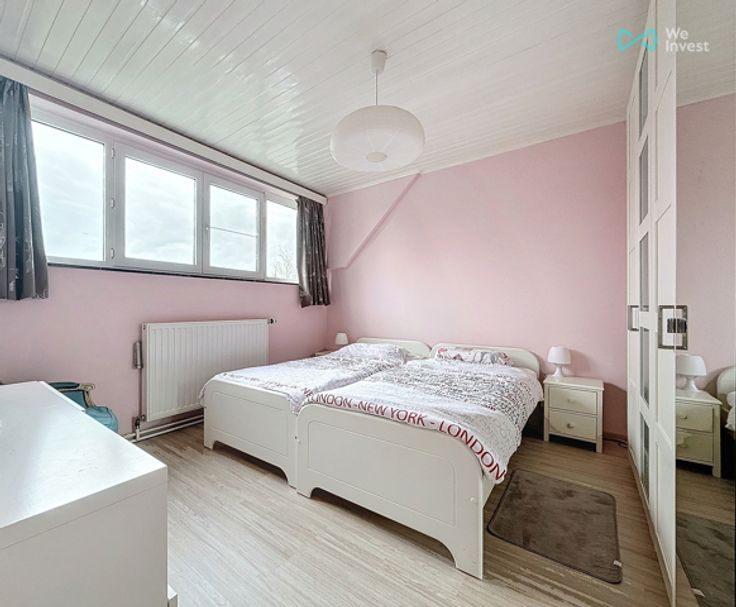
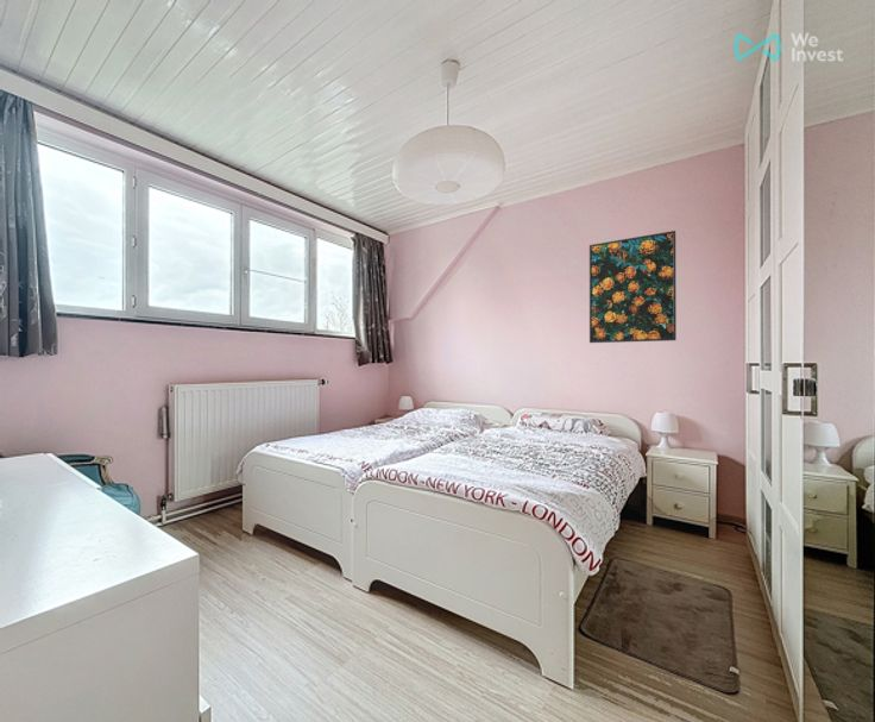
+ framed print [588,230,678,344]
